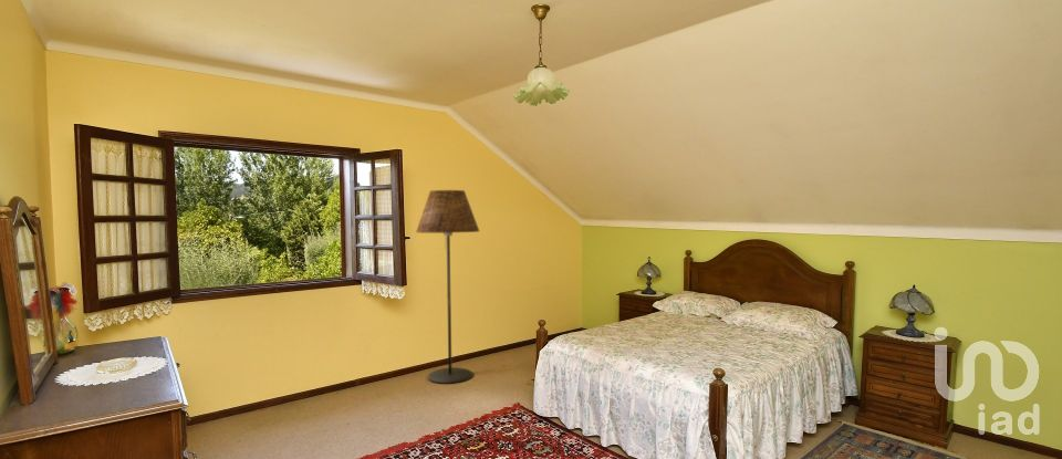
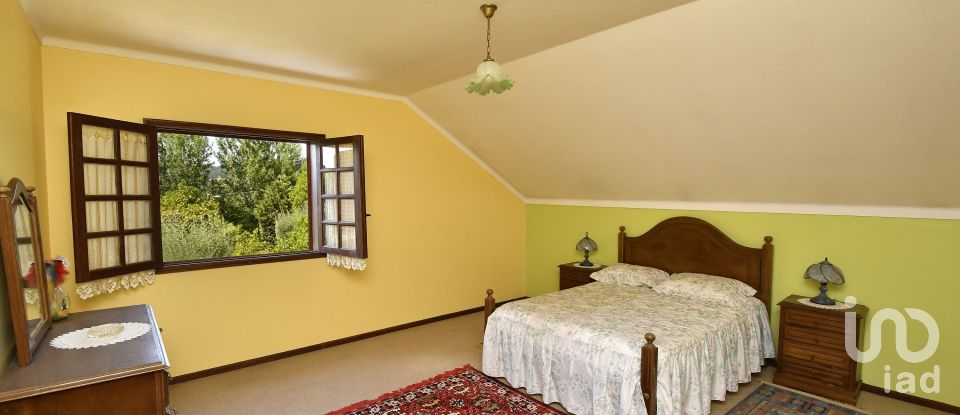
- floor lamp [415,189,480,385]
